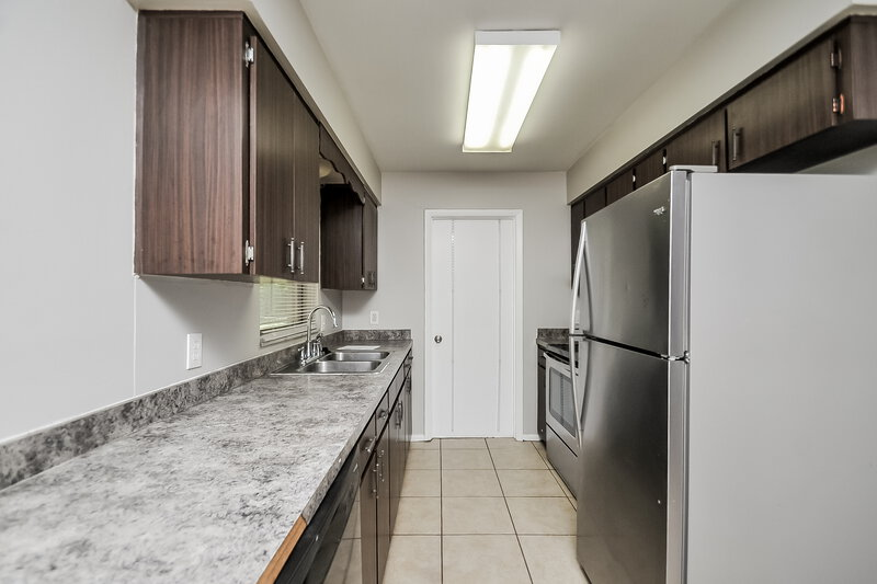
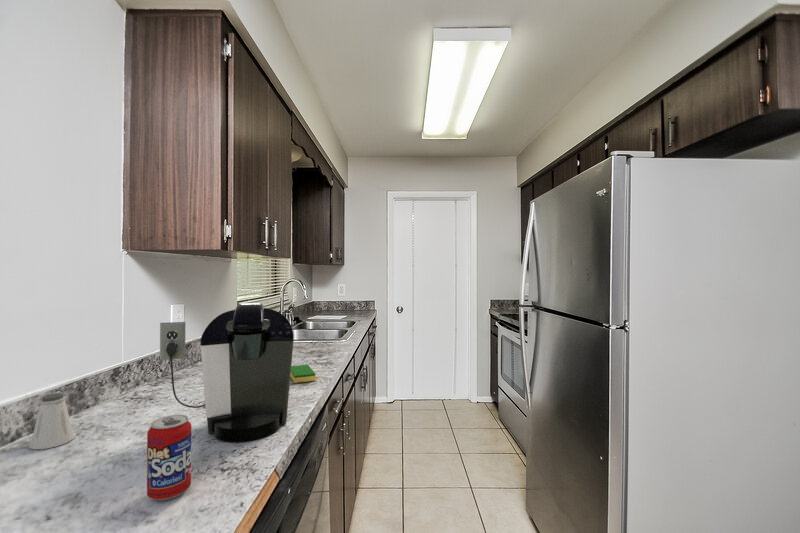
+ coffee maker [159,302,295,443]
+ beverage can [146,414,192,501]
+ dish sponge [290,364,317,384]
+ saltshaker [29,392,75,450]
